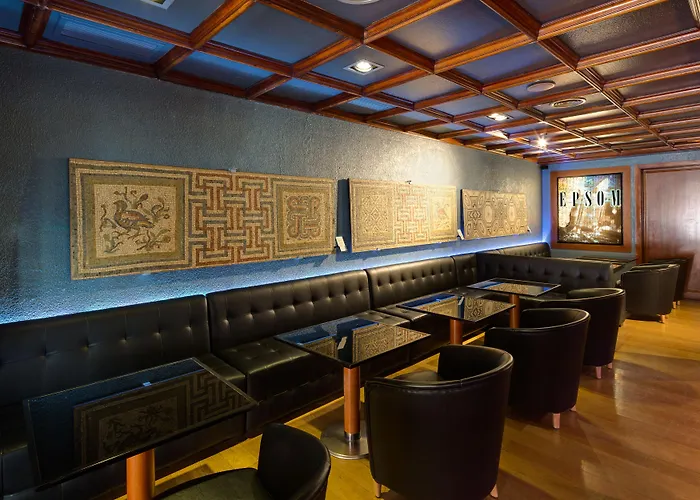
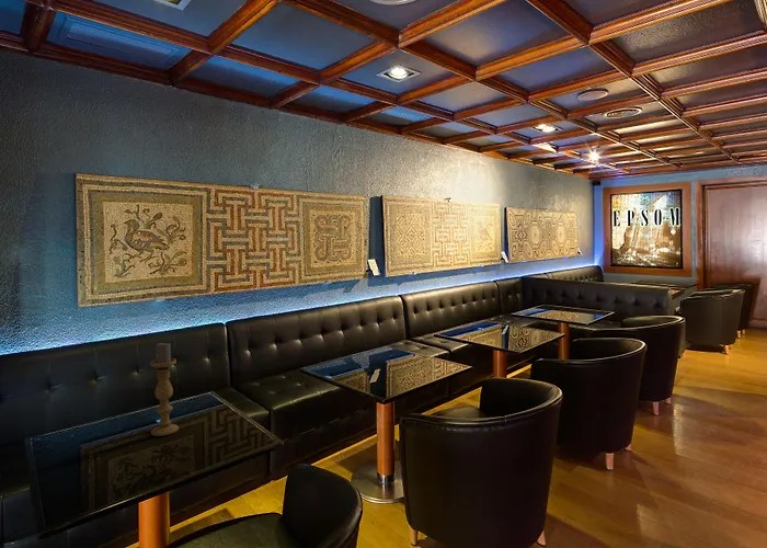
+ candle holder [149,342,180,437]
